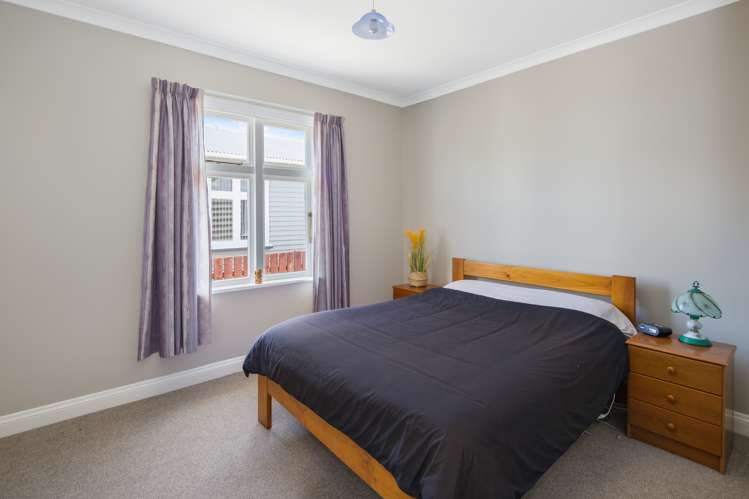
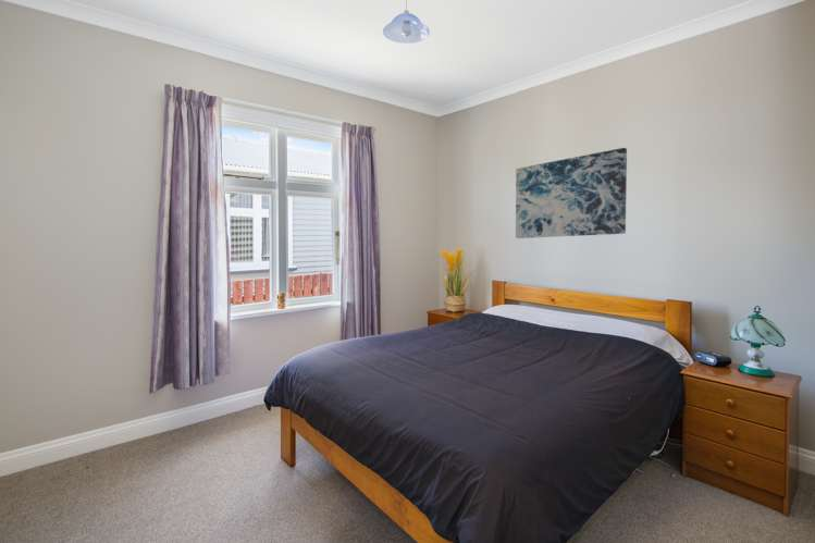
+ wall art [515,147,628,239]
